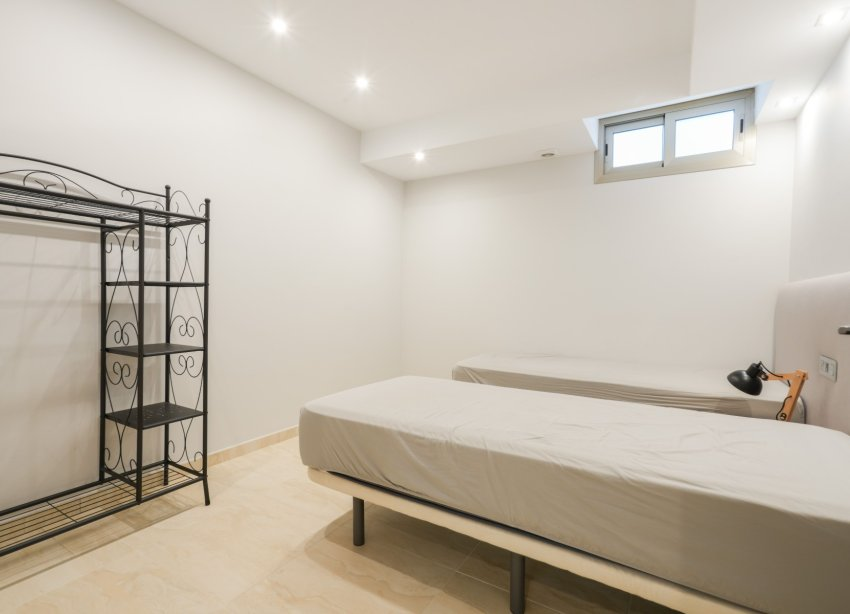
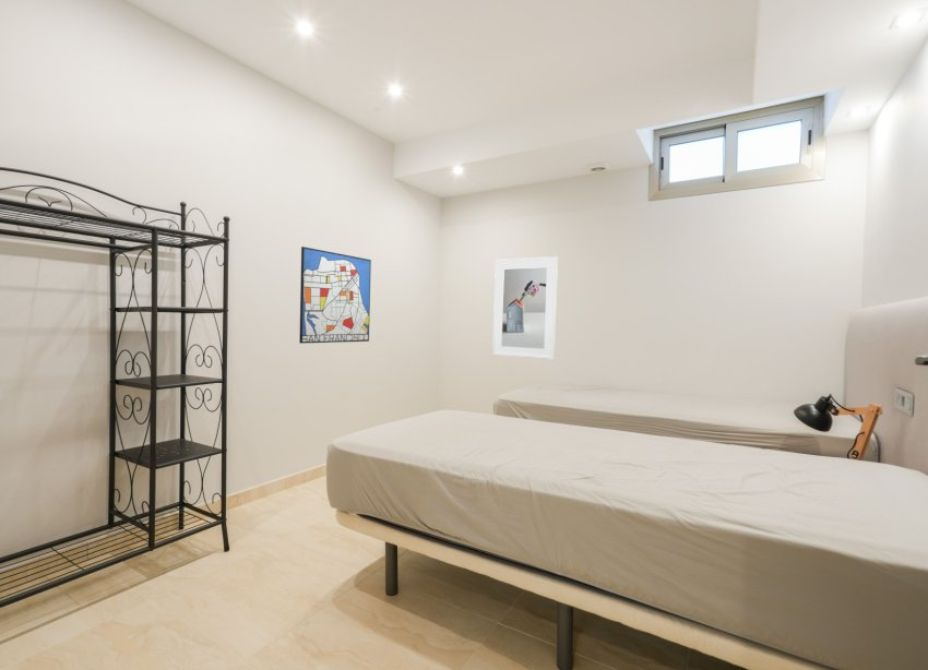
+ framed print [491,255,559,361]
+ wall art [298,246,372,345]
